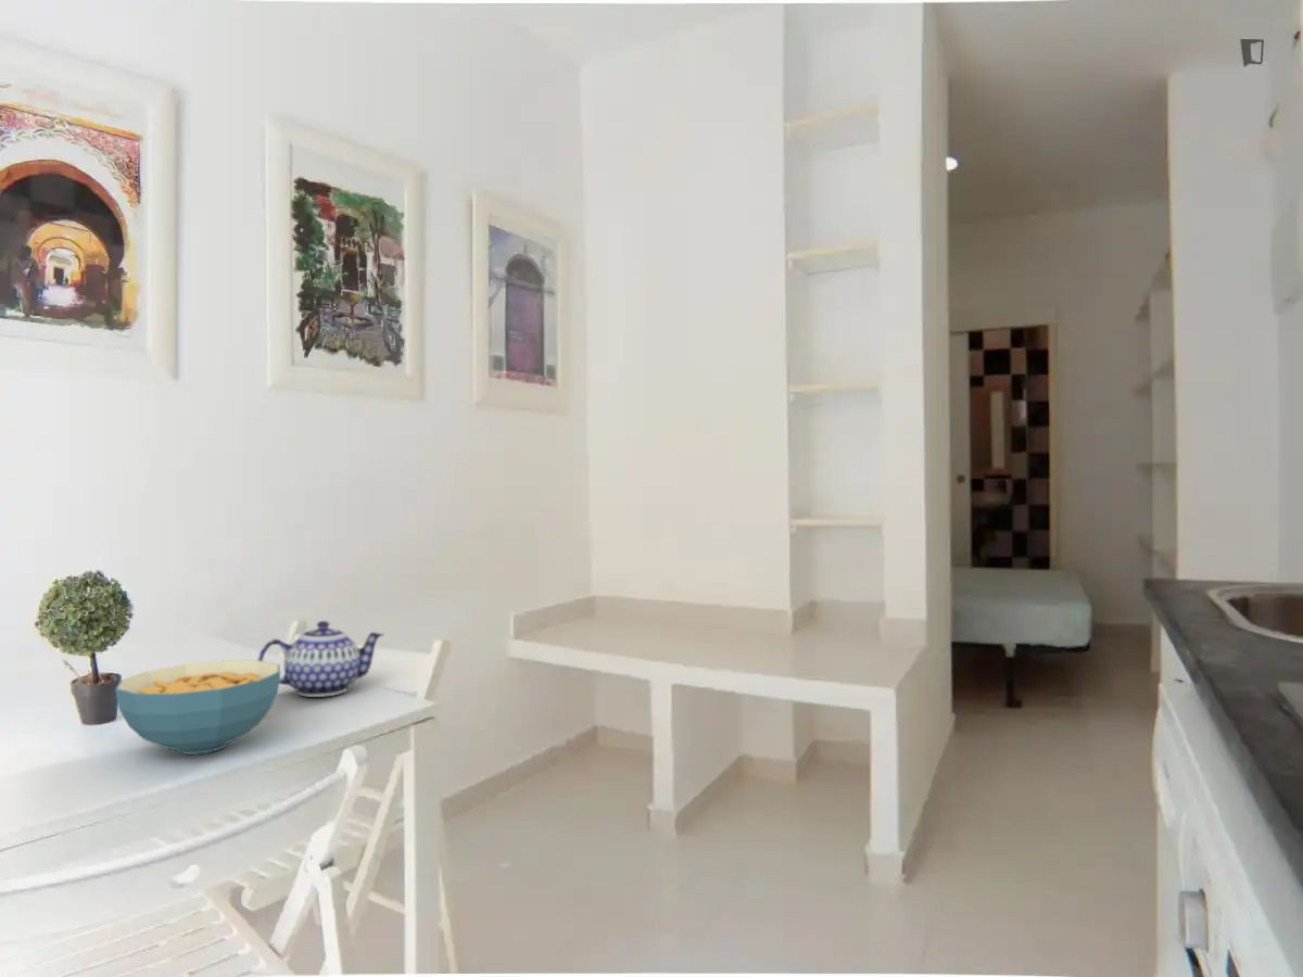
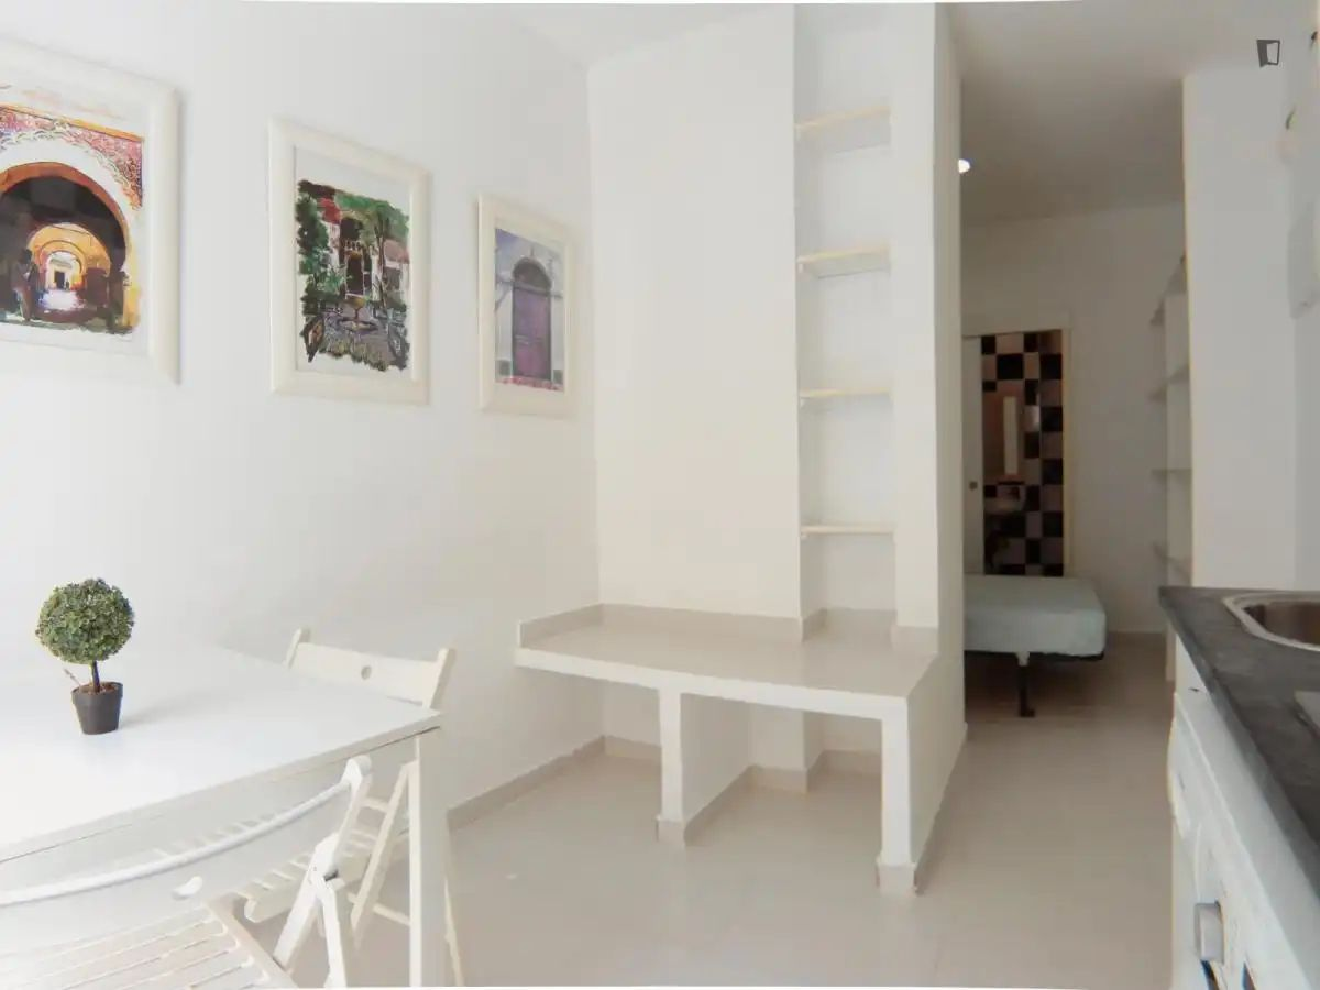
- cereal bowl [114,659,281,756]
- teapot [257,620,385,698]
